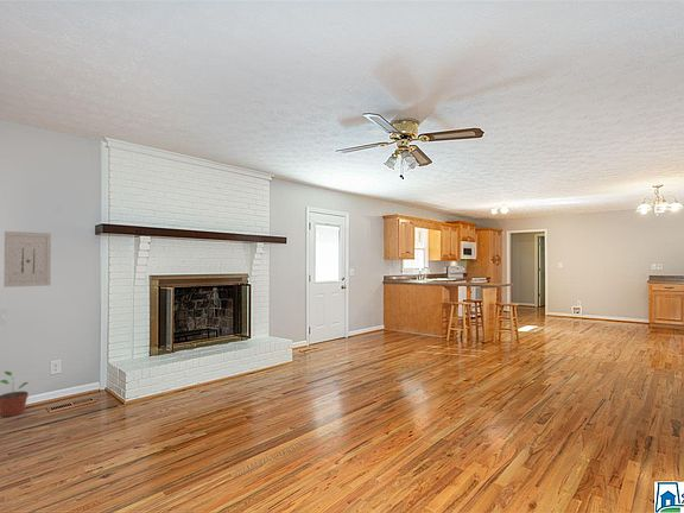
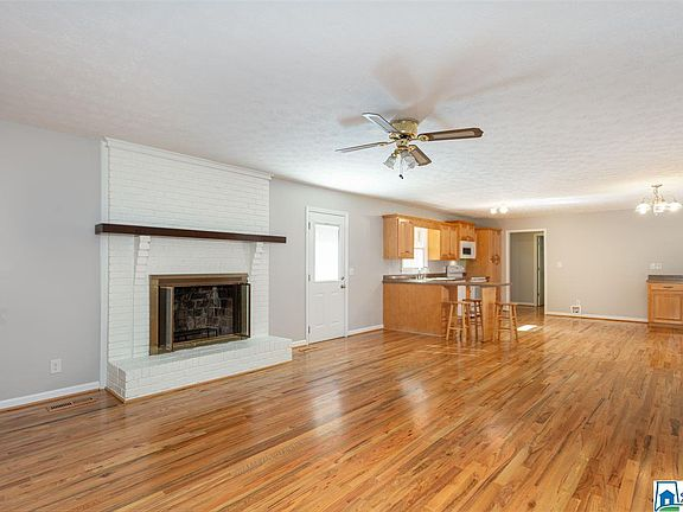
- wall art [2,230,52,289]
- potted plant [0,370,30,418]
